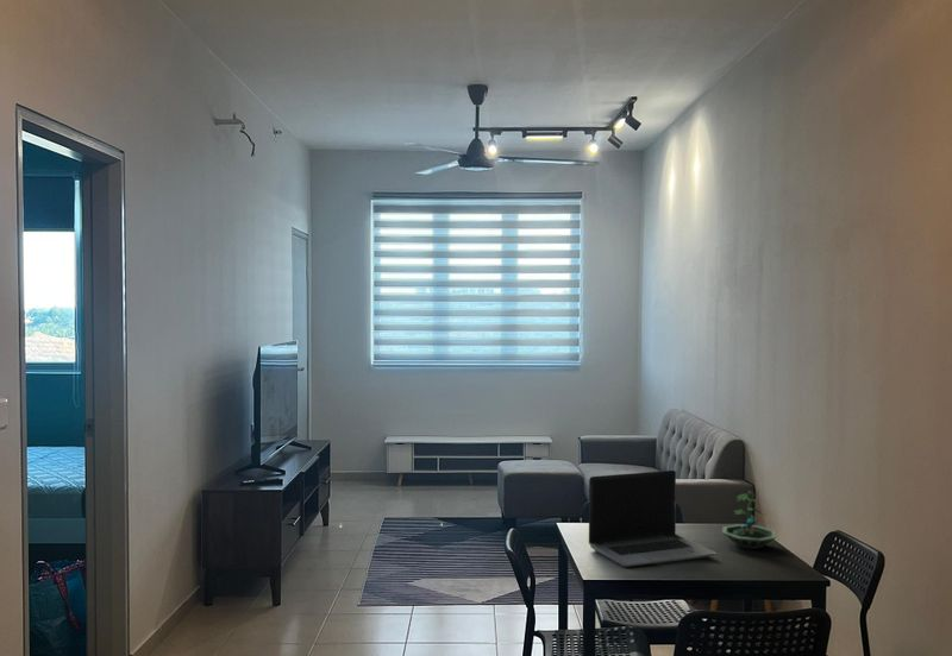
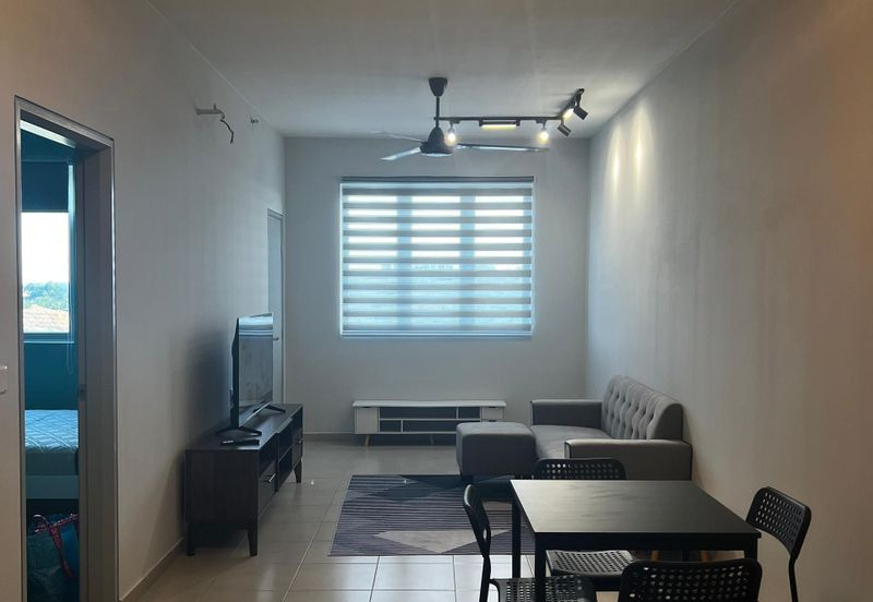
- terrarium [721,490,778,550]
- laptop computer [588,469,718,568]
